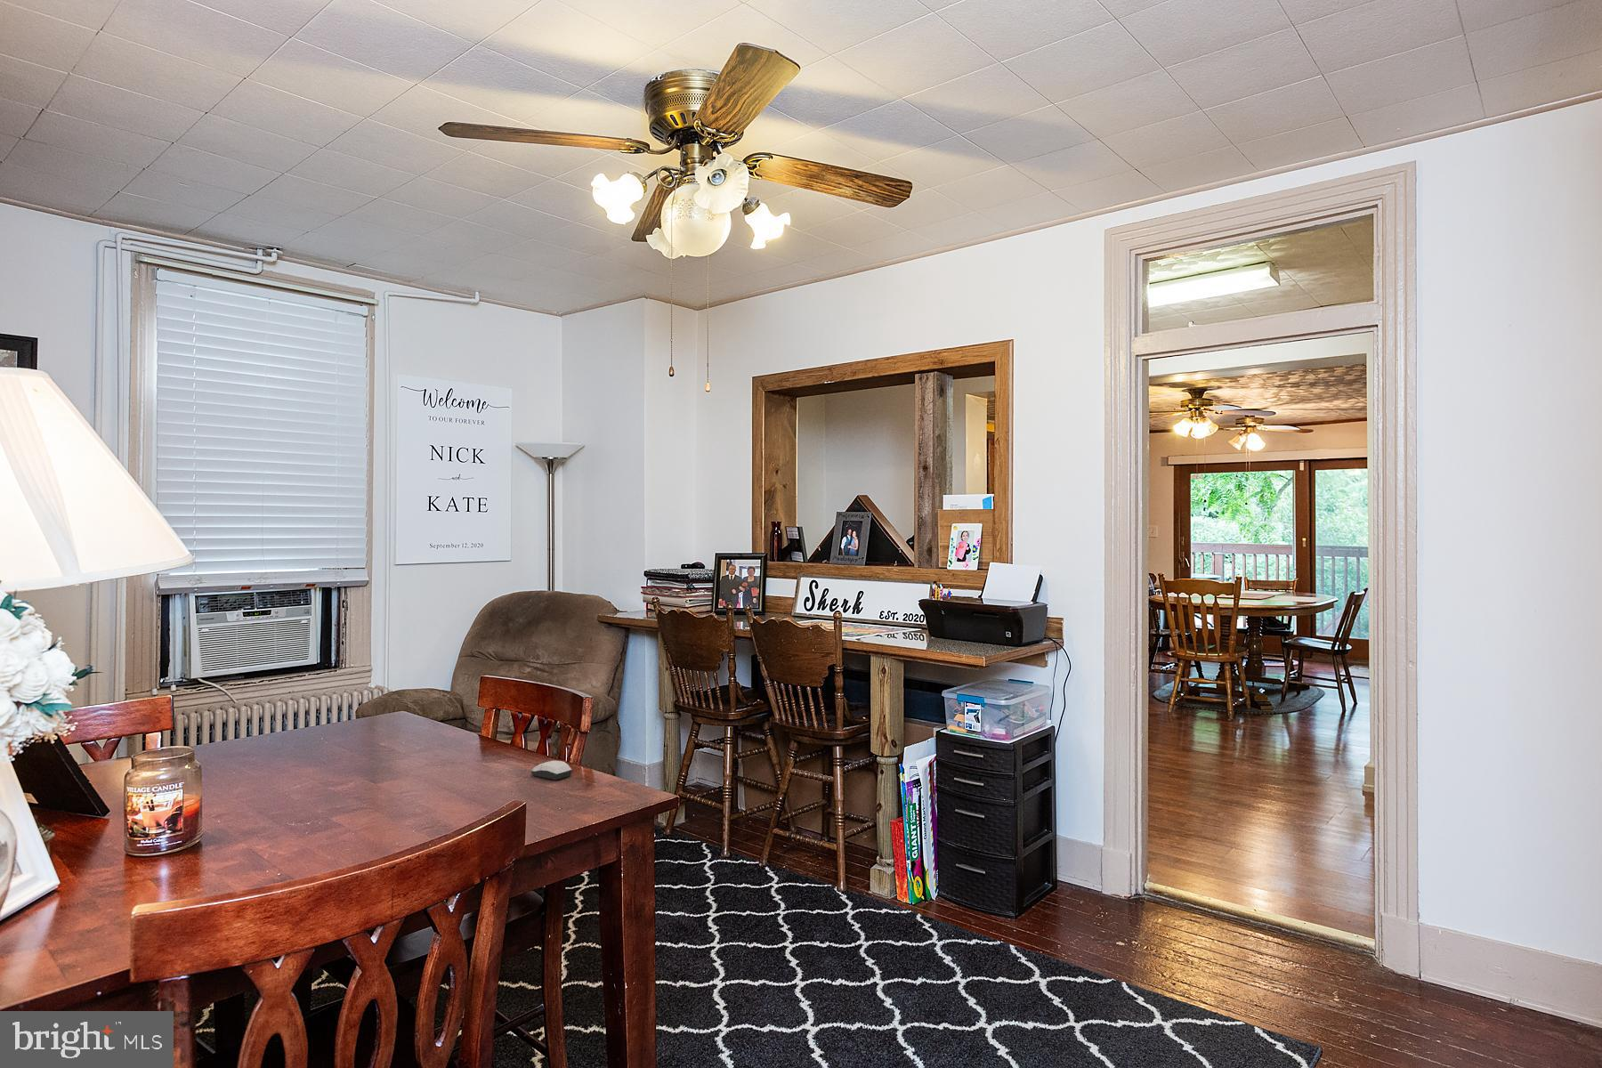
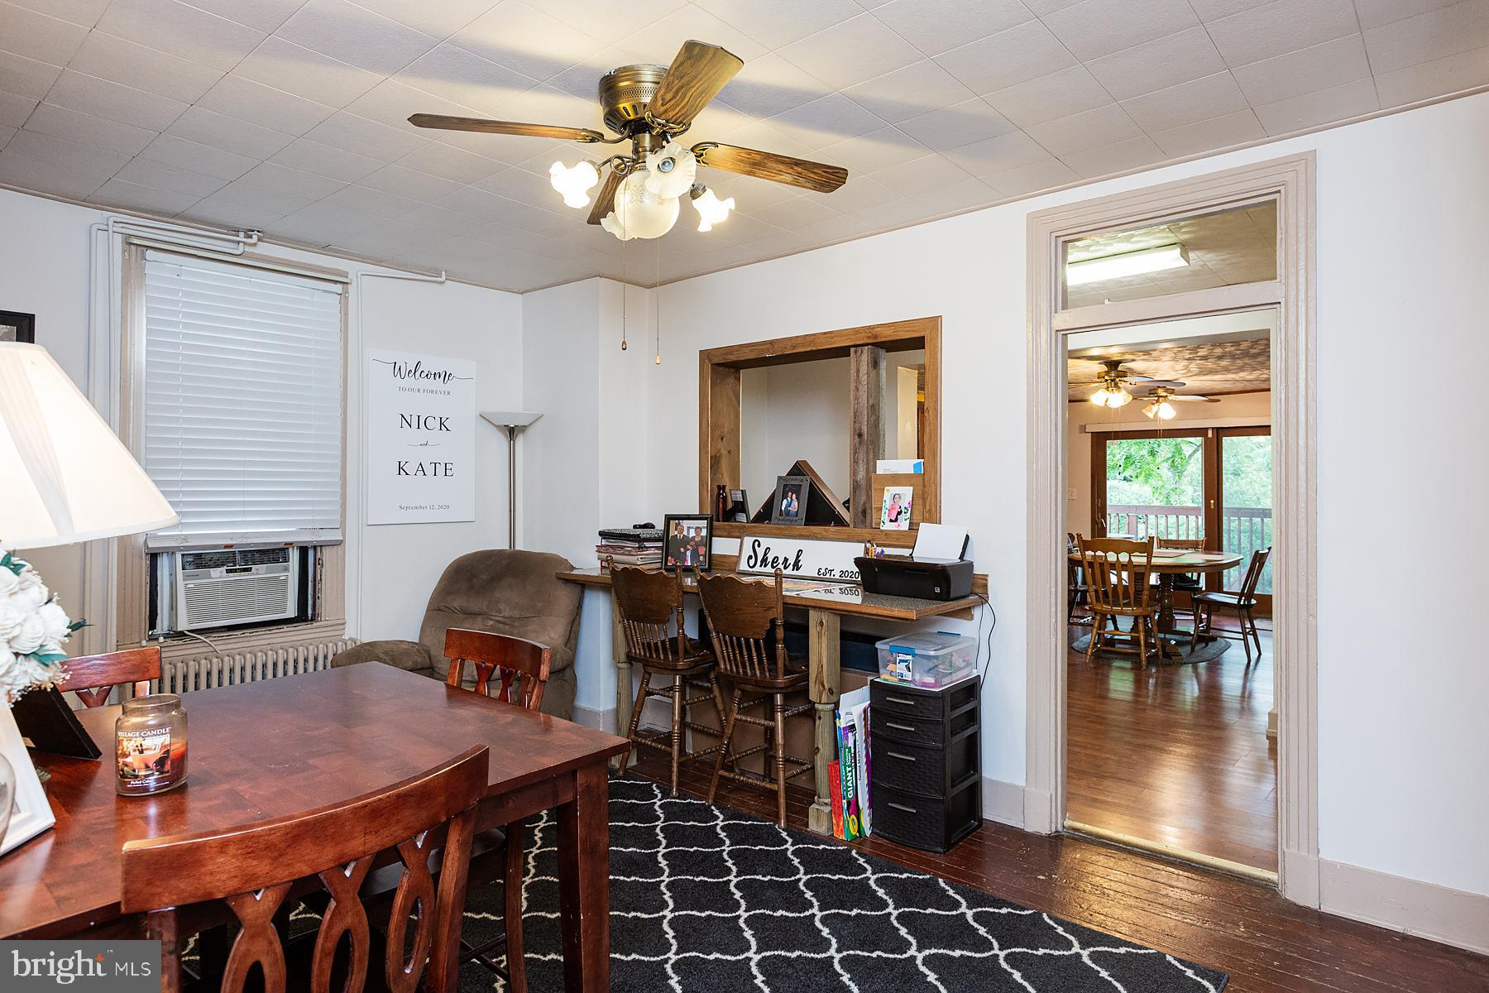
- computer mouse [530,760,572,781]
